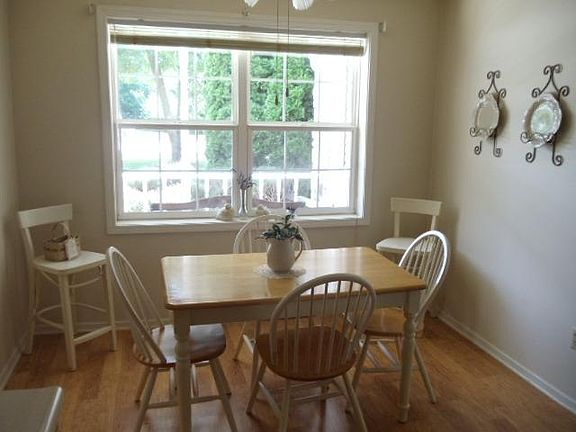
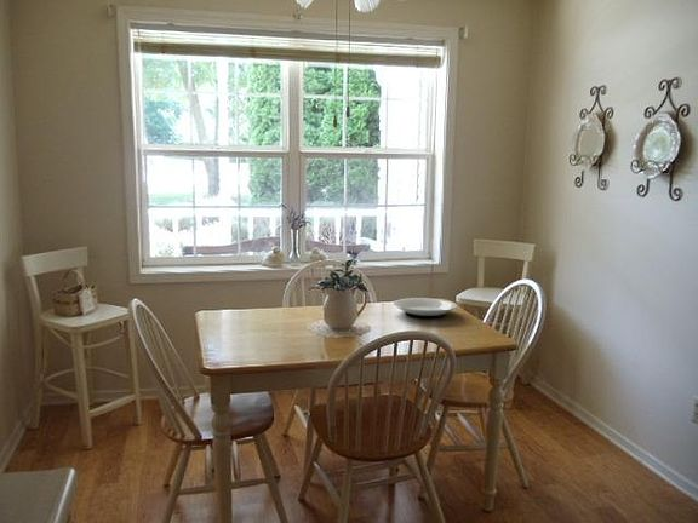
+ plate [393,297,458,318]
